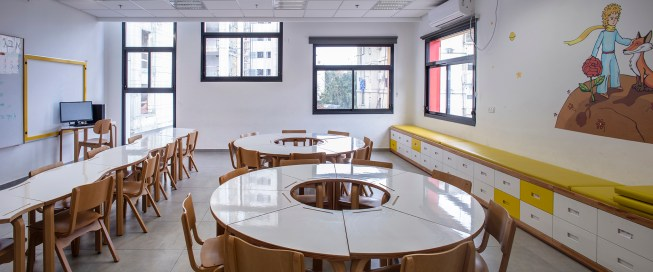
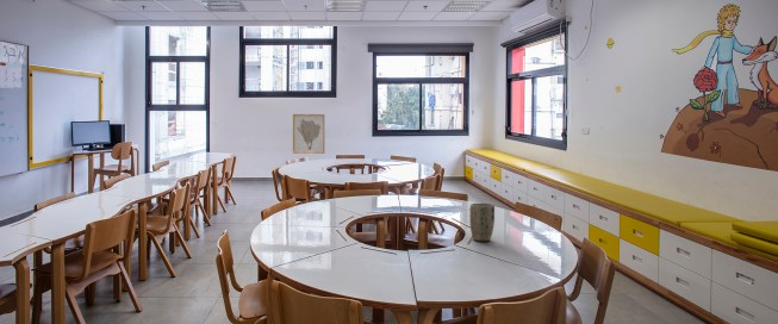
+ plant pot [468,202,496,242]
+ wall art [292,113,325,155]
